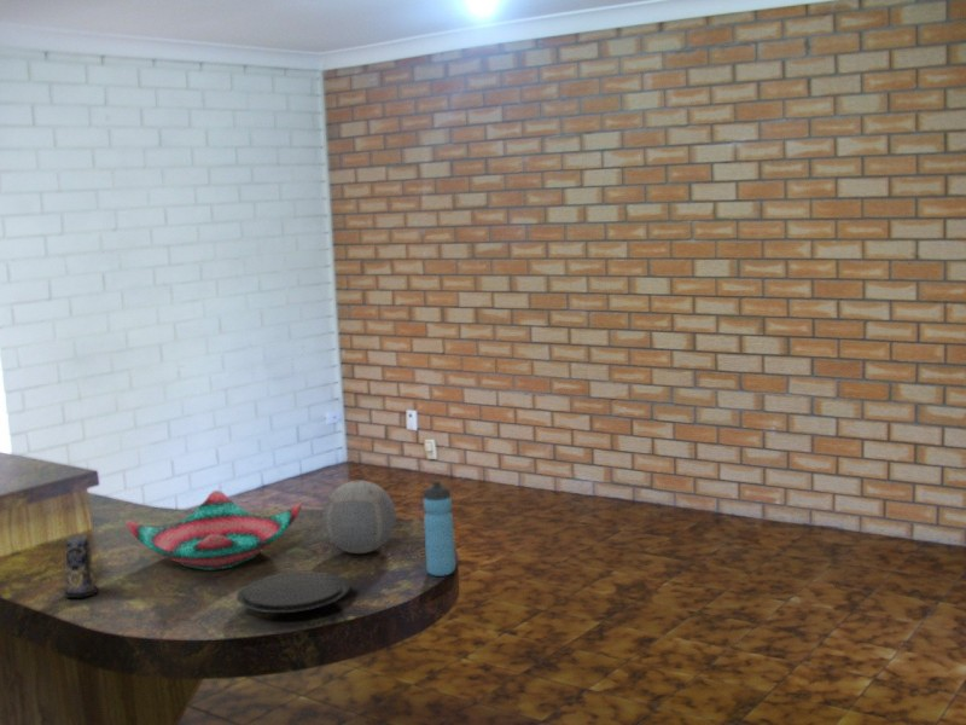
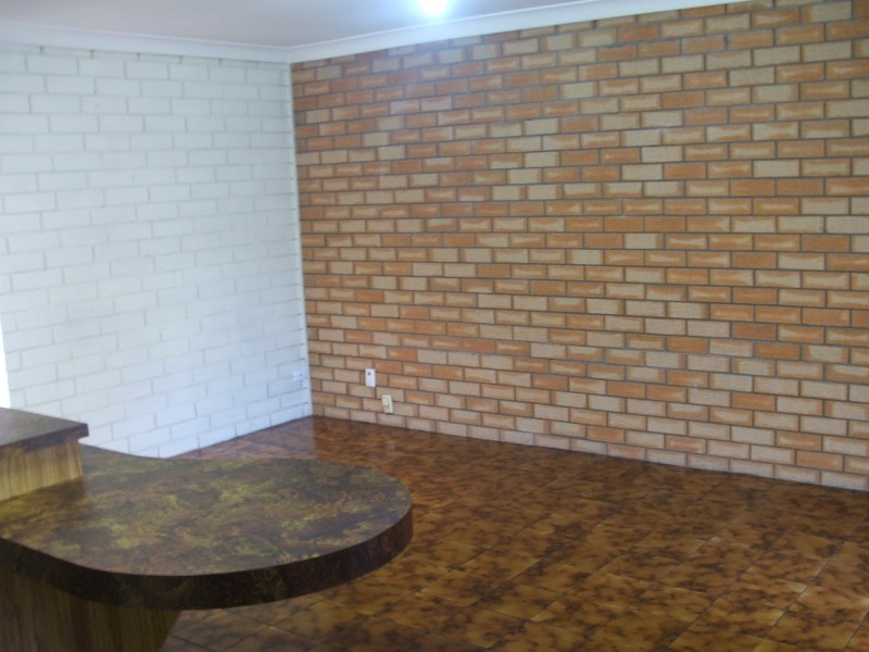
- water bottle [423,480,456,578]
- plate [235,570,351,614]
- candle [63,534,99,599]
- decorative bowl [124,489,303,572]
- decorative orb [321,480,397,555]
